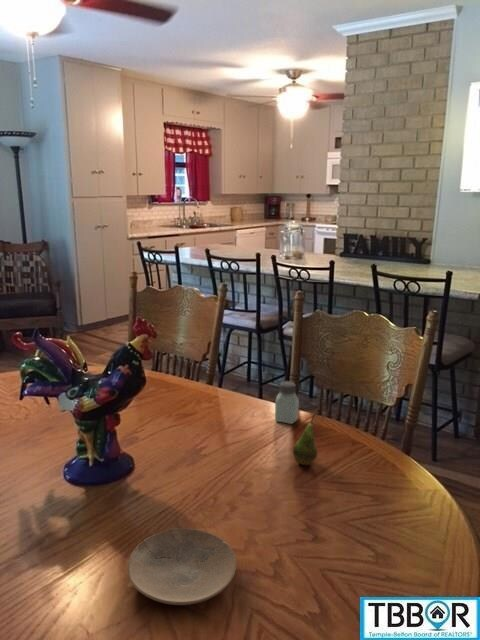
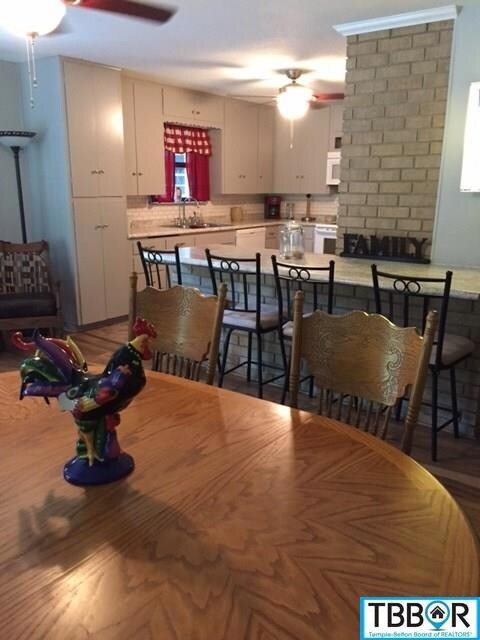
- fruit [292,409,318,466]
- saltshaker [274,380,300,425]
- plate [126,528,237,606]
